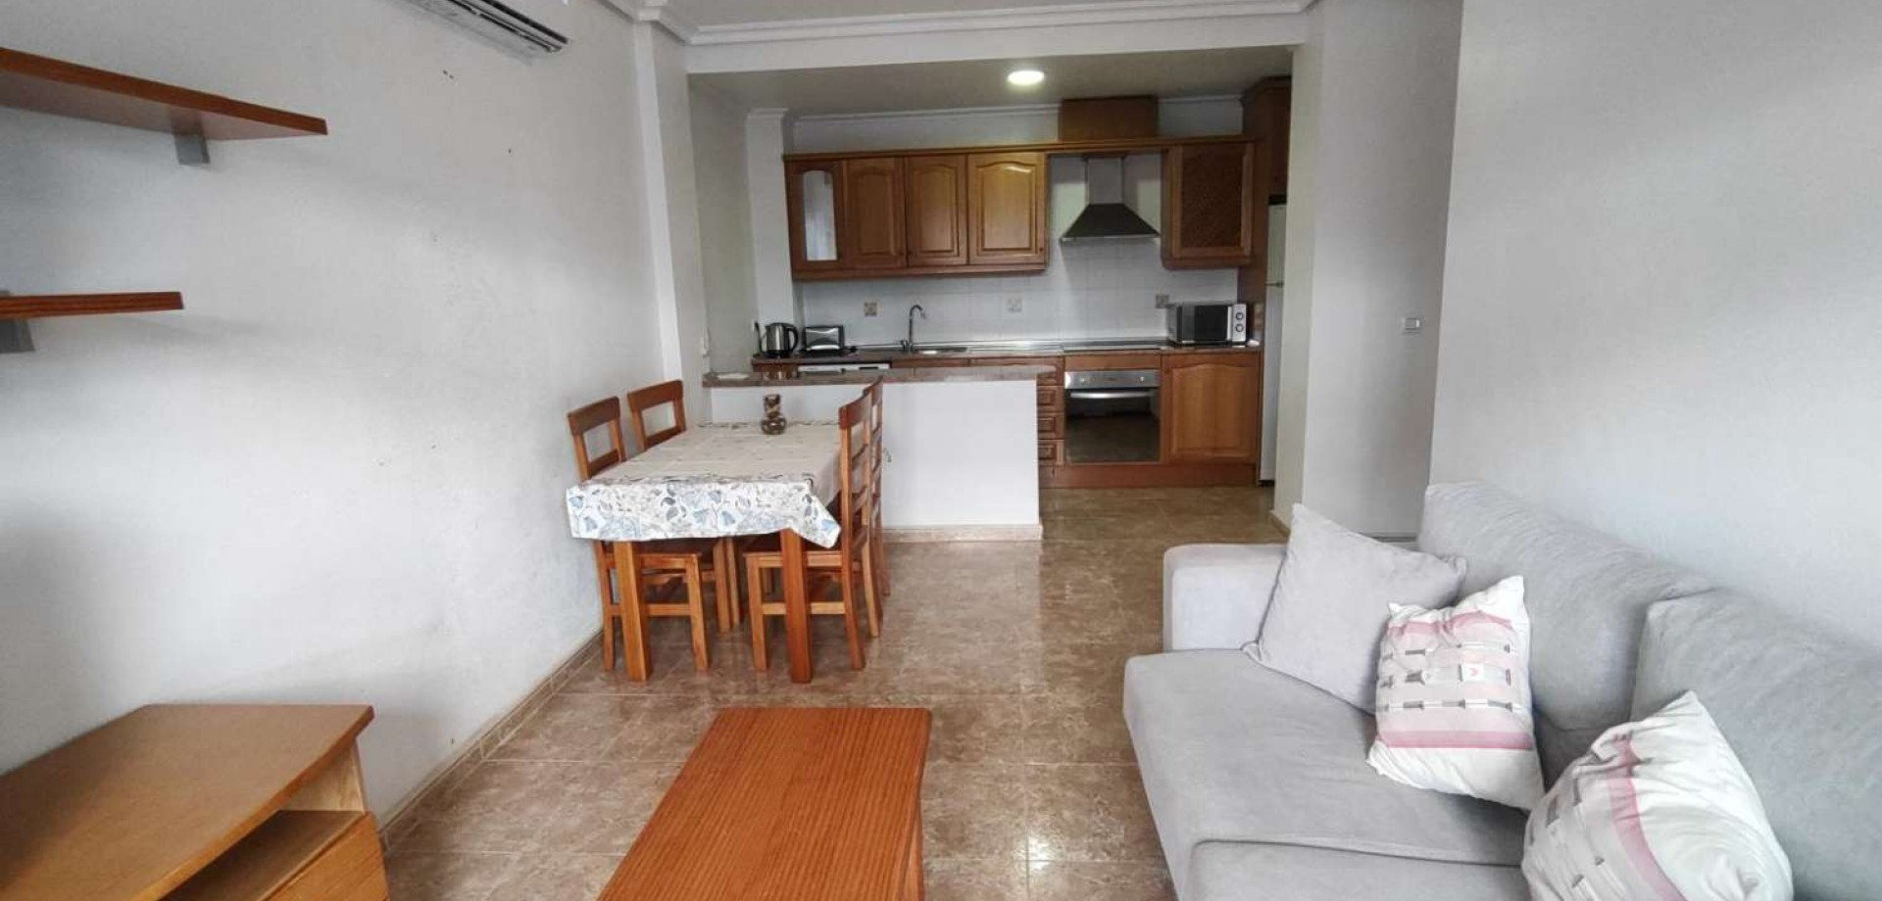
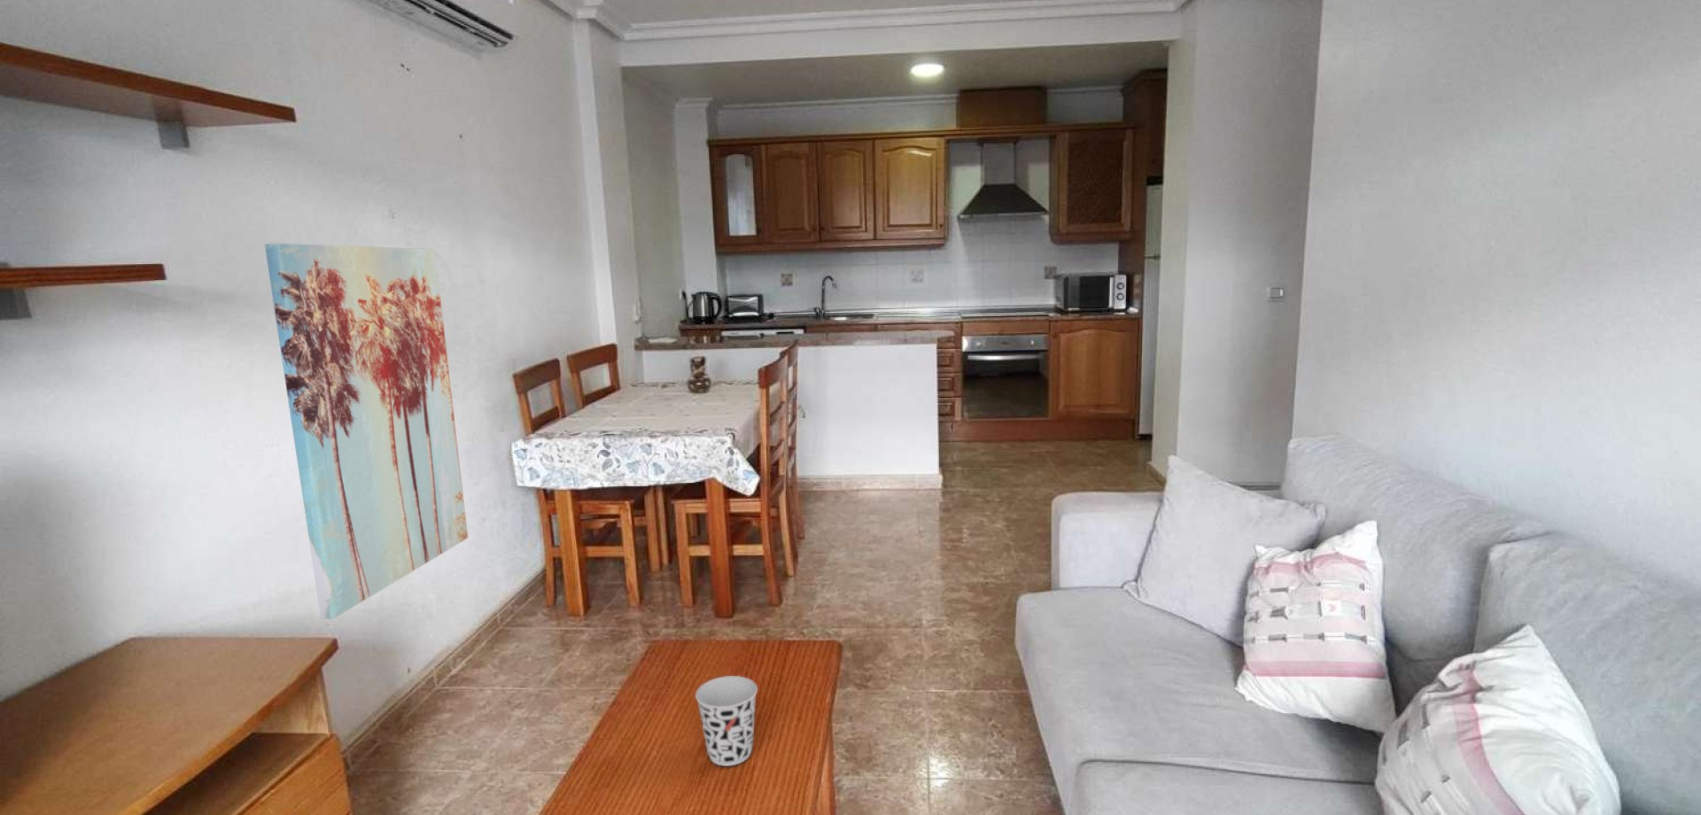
+ wall art [264,243,469,620]
+ cup [694,675,758,767]
